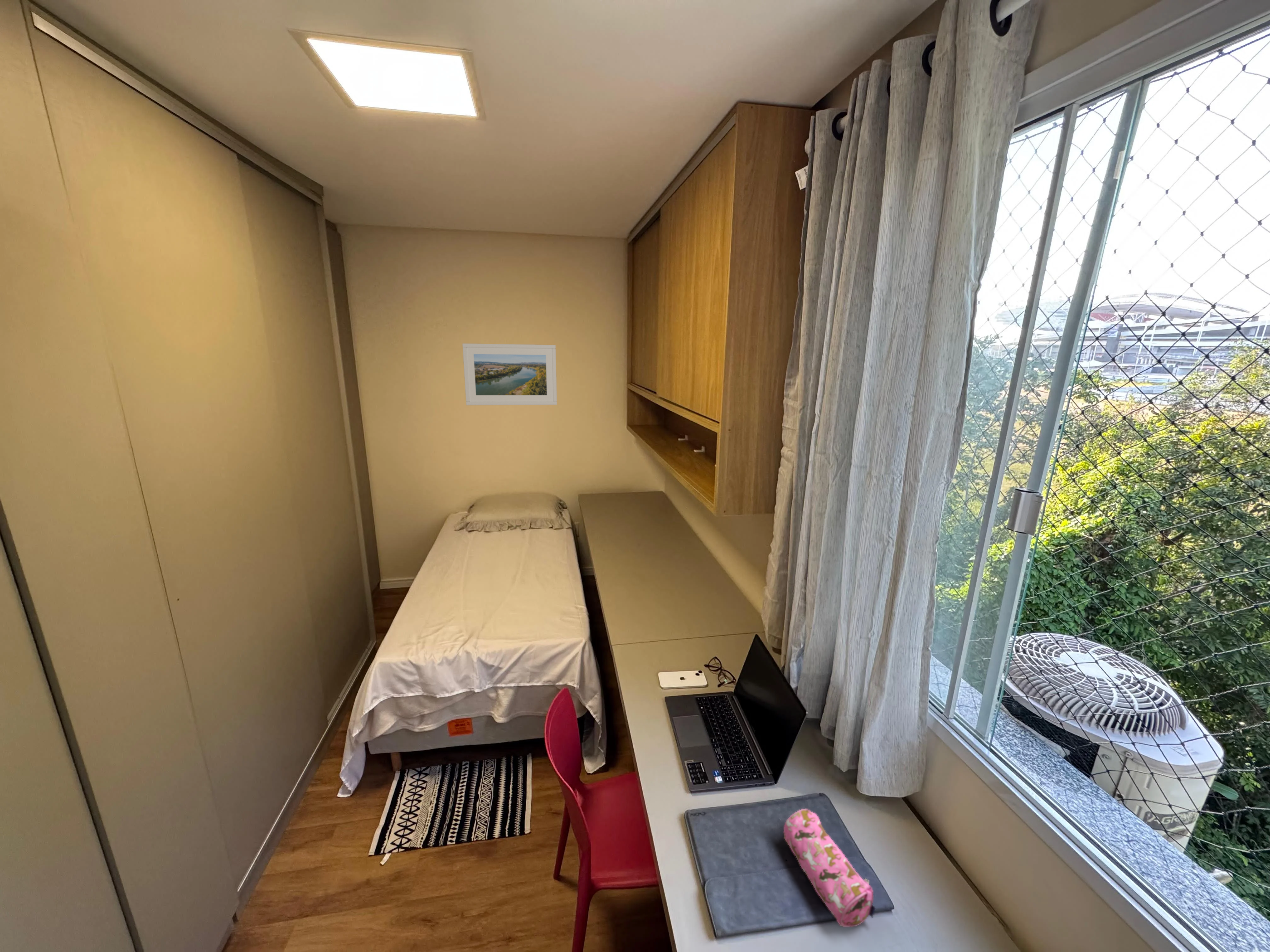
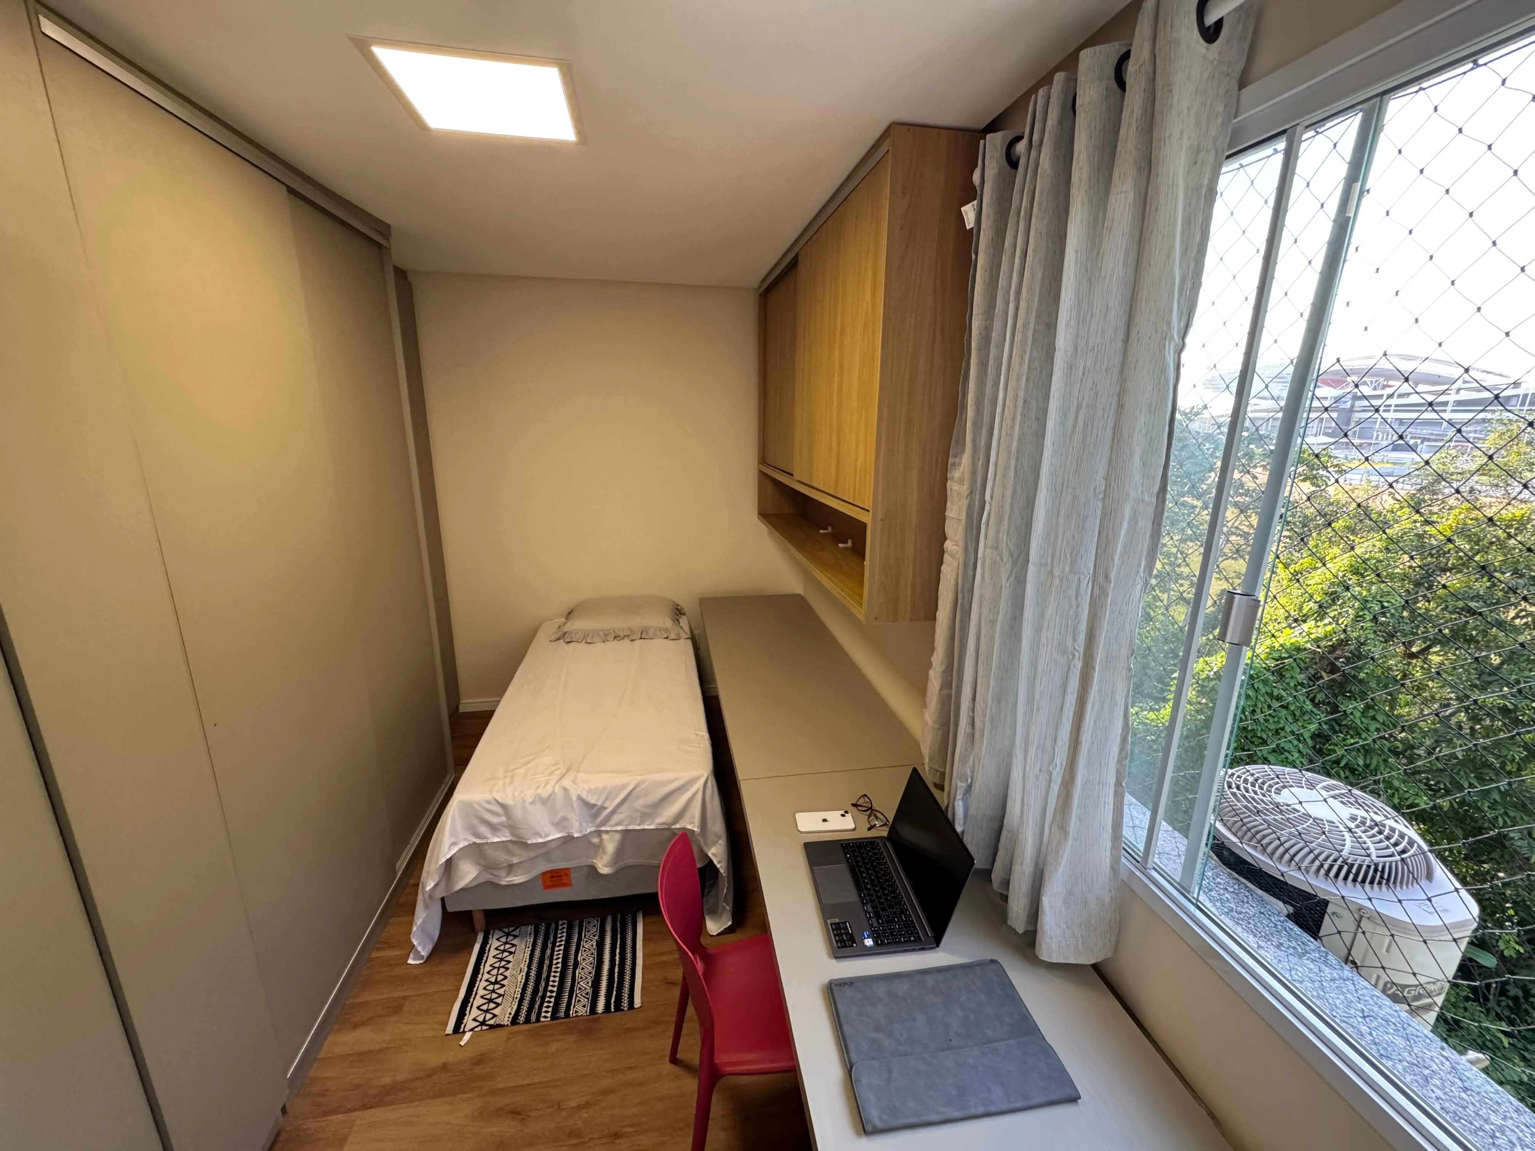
- pencil case [783,808,876,927]
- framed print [462,343,557,406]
